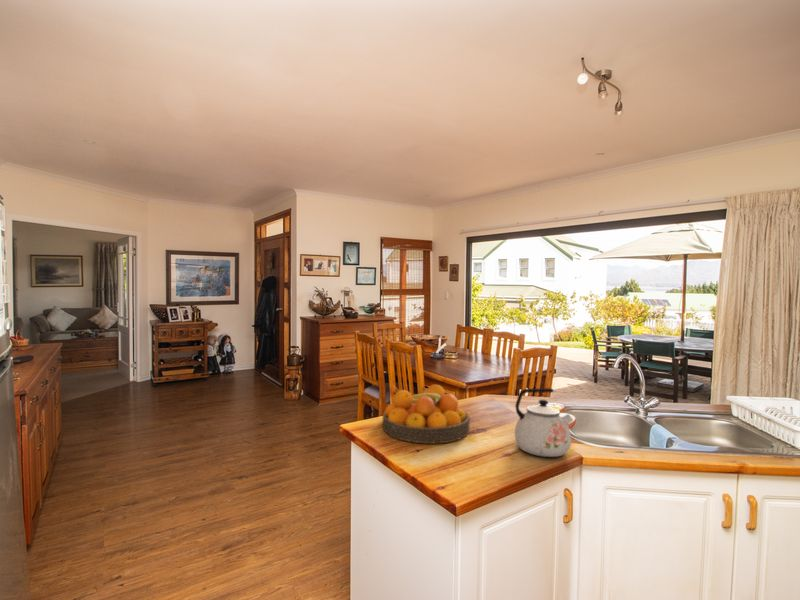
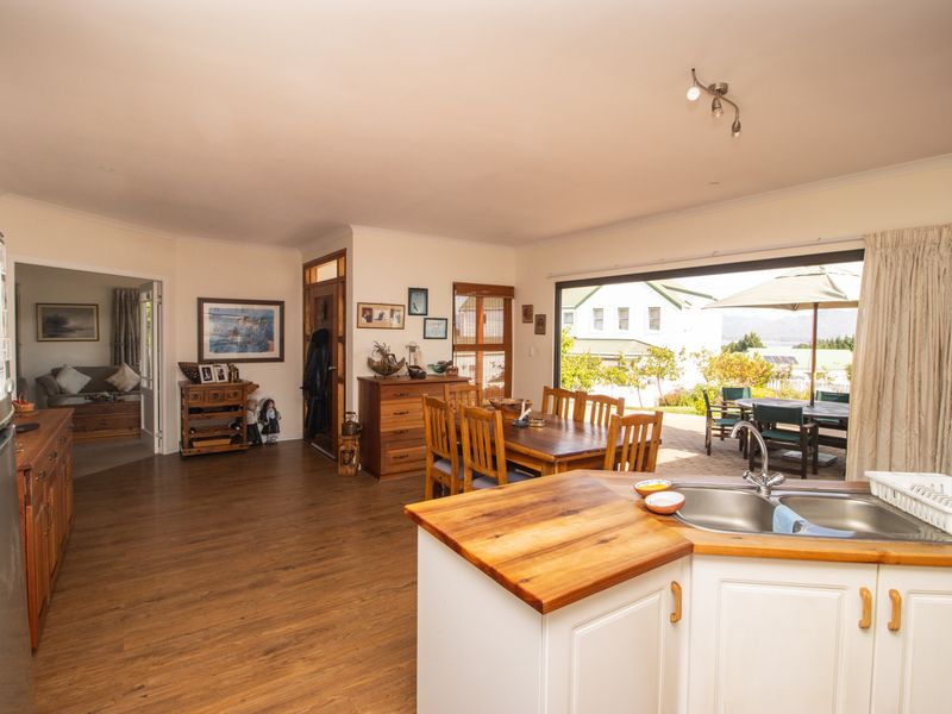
- fruit bowl [382,384,471,445]
- kettle [514,387,574,458]
